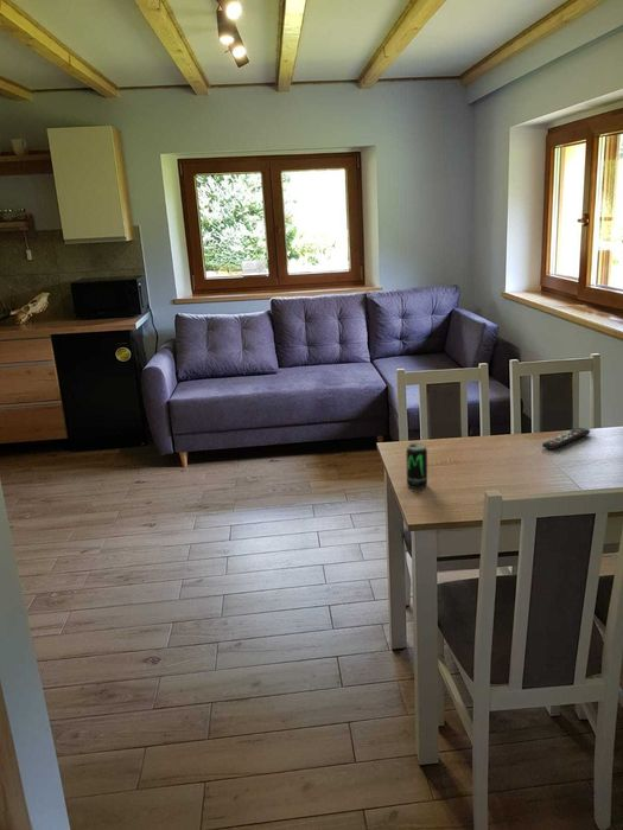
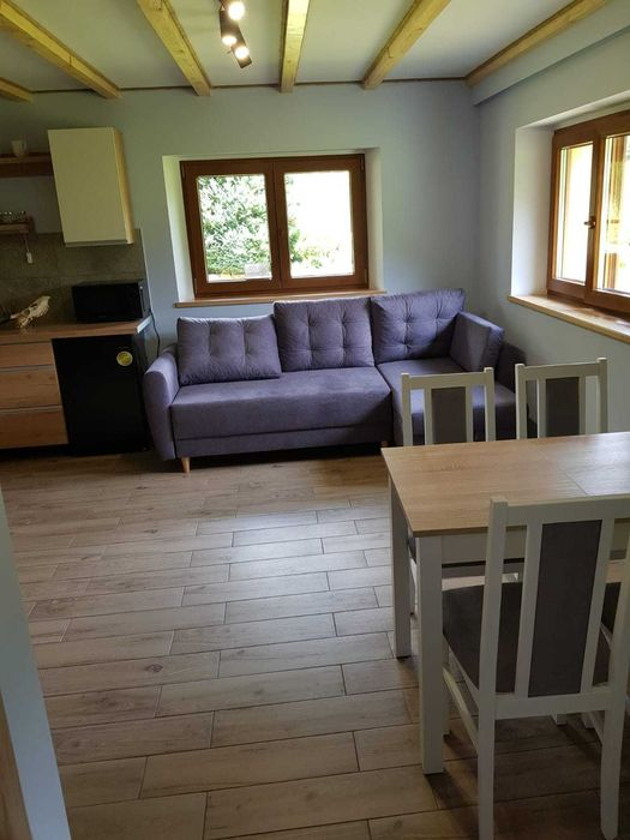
- beverage can [405,442,428,490]
- remote control [541,426,591,451]
